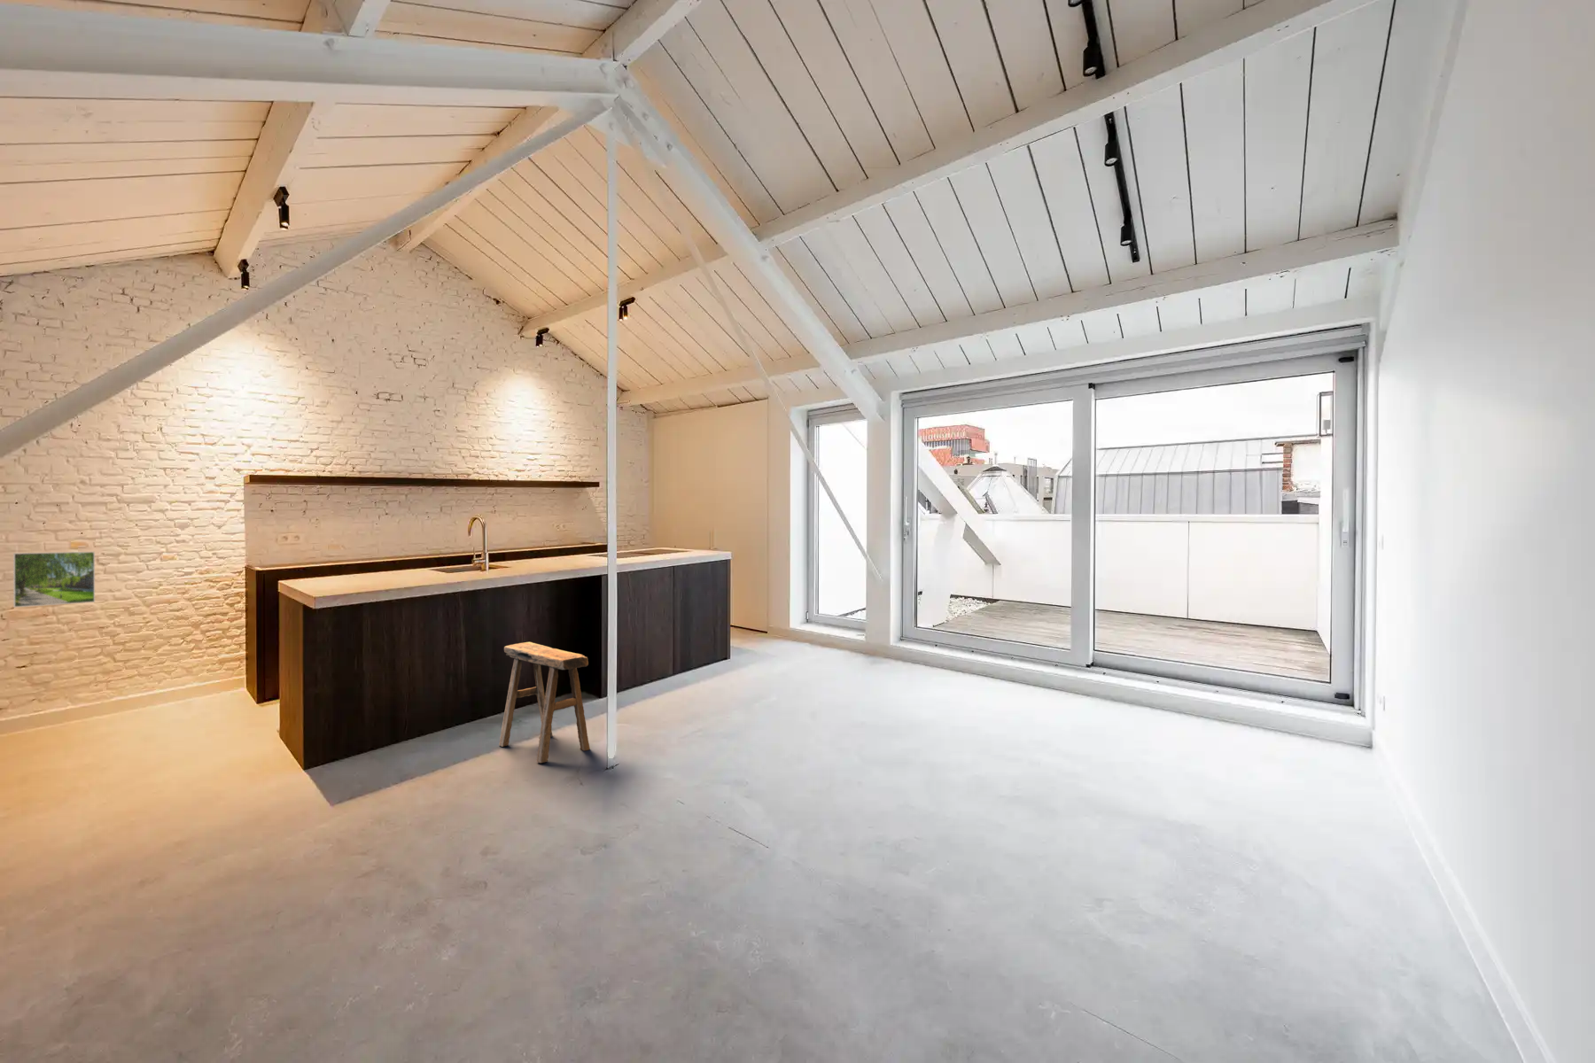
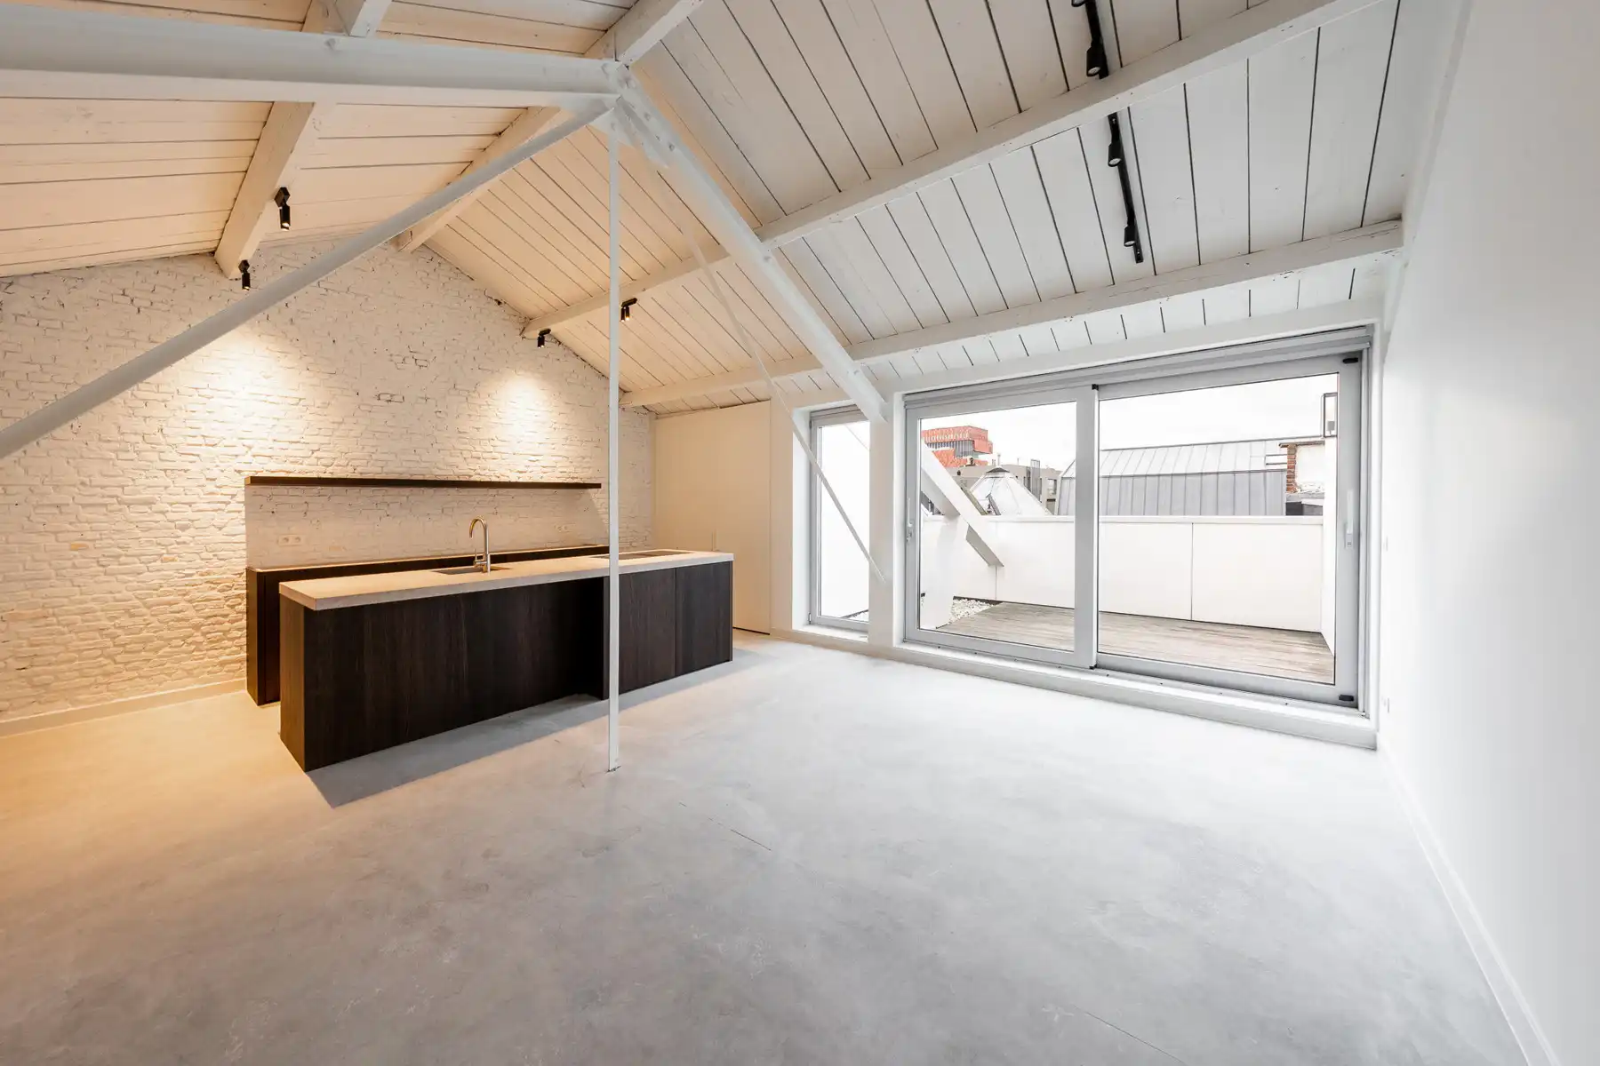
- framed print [12,550,96,607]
- stool [498,642,591,764]
